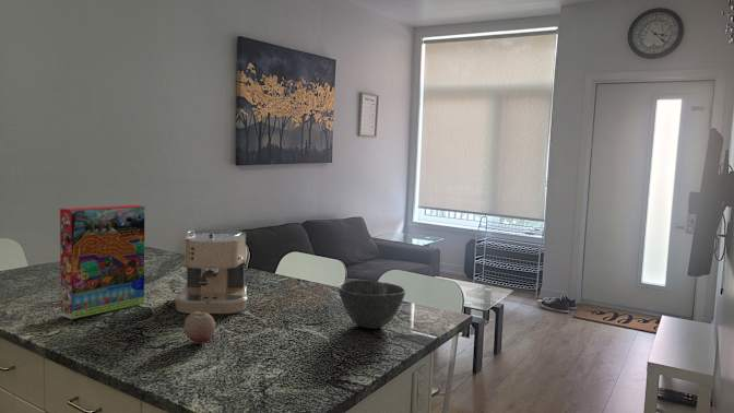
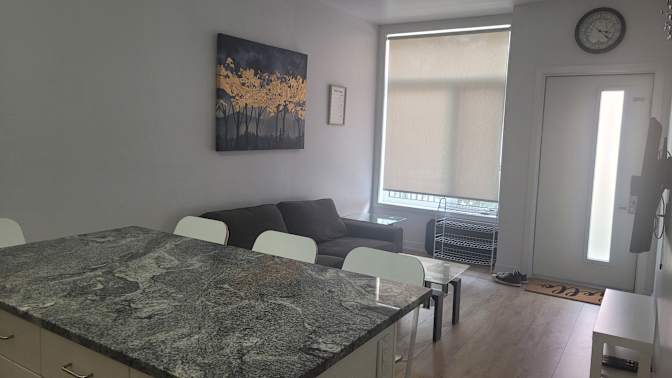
- cereal box [59,204,145,320]
- bowl [338,279,406,330]
- coffee maker [174,228,248,315]
- fruit [183,311,216,344]
